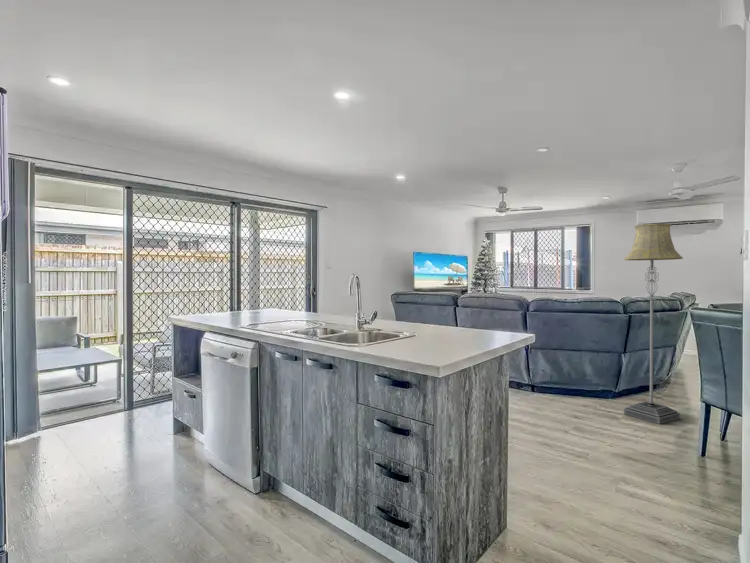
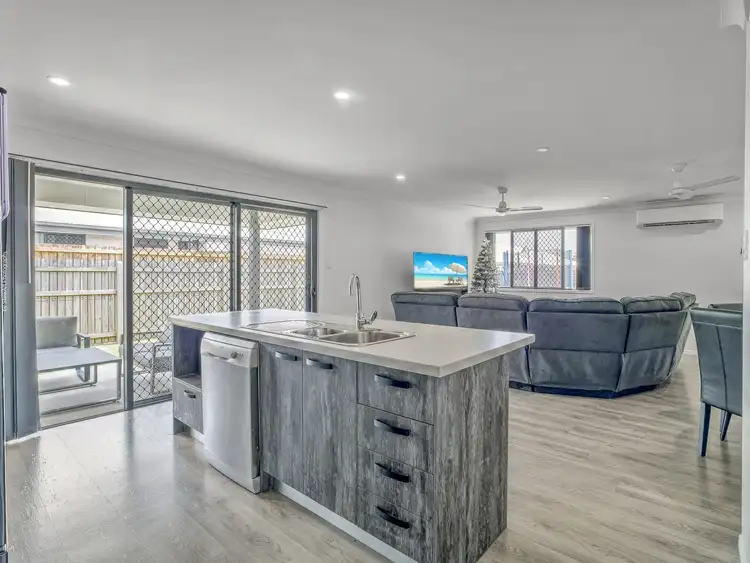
- floor lamp [623,223,684,425]
